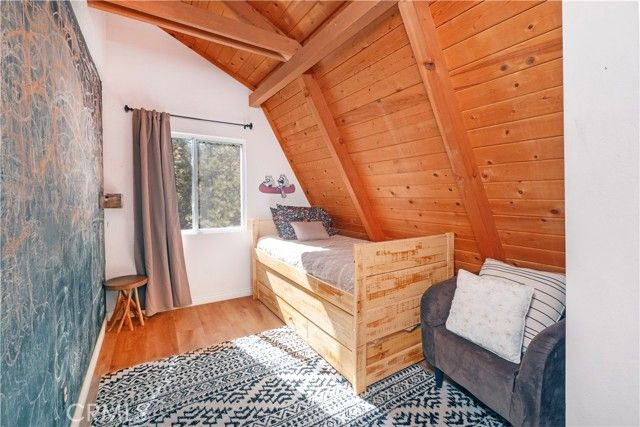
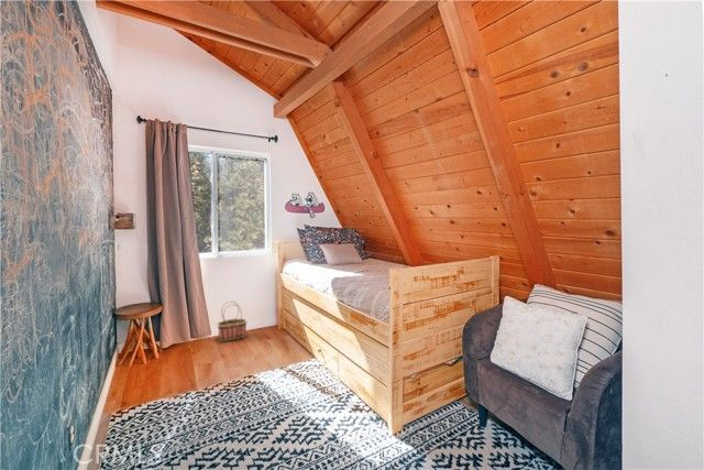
+ basket [217,300,248,342]
